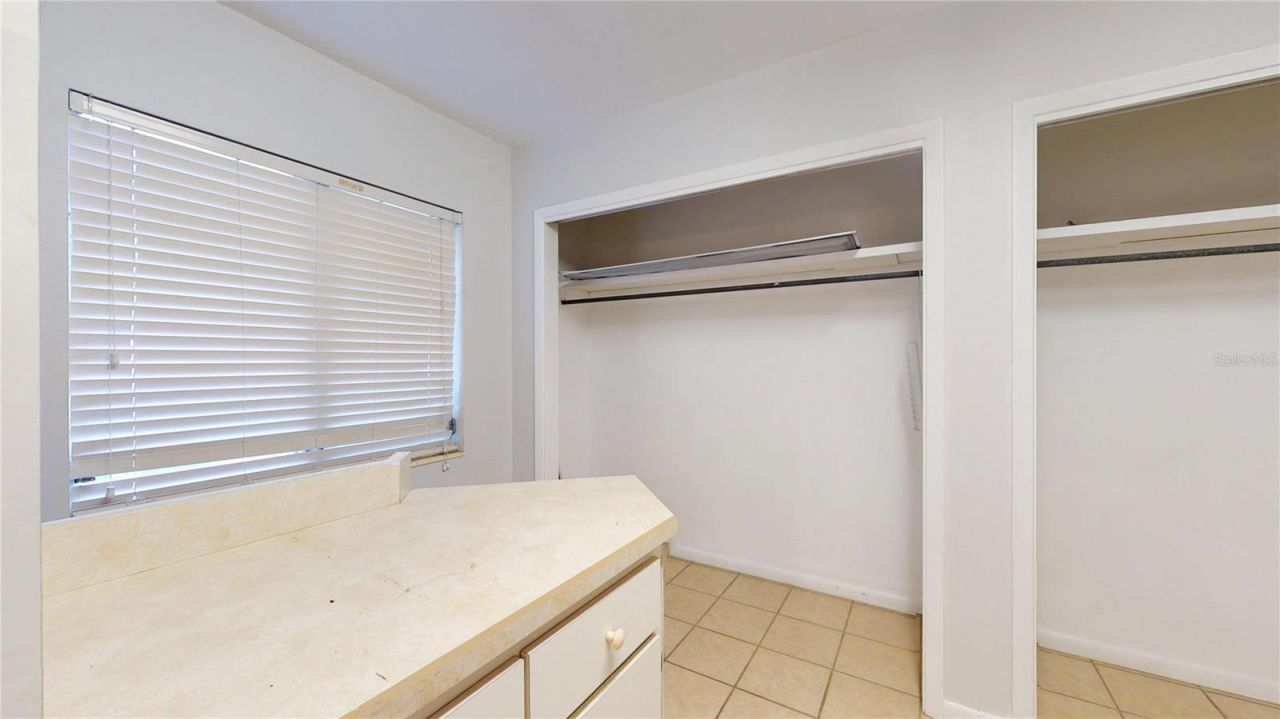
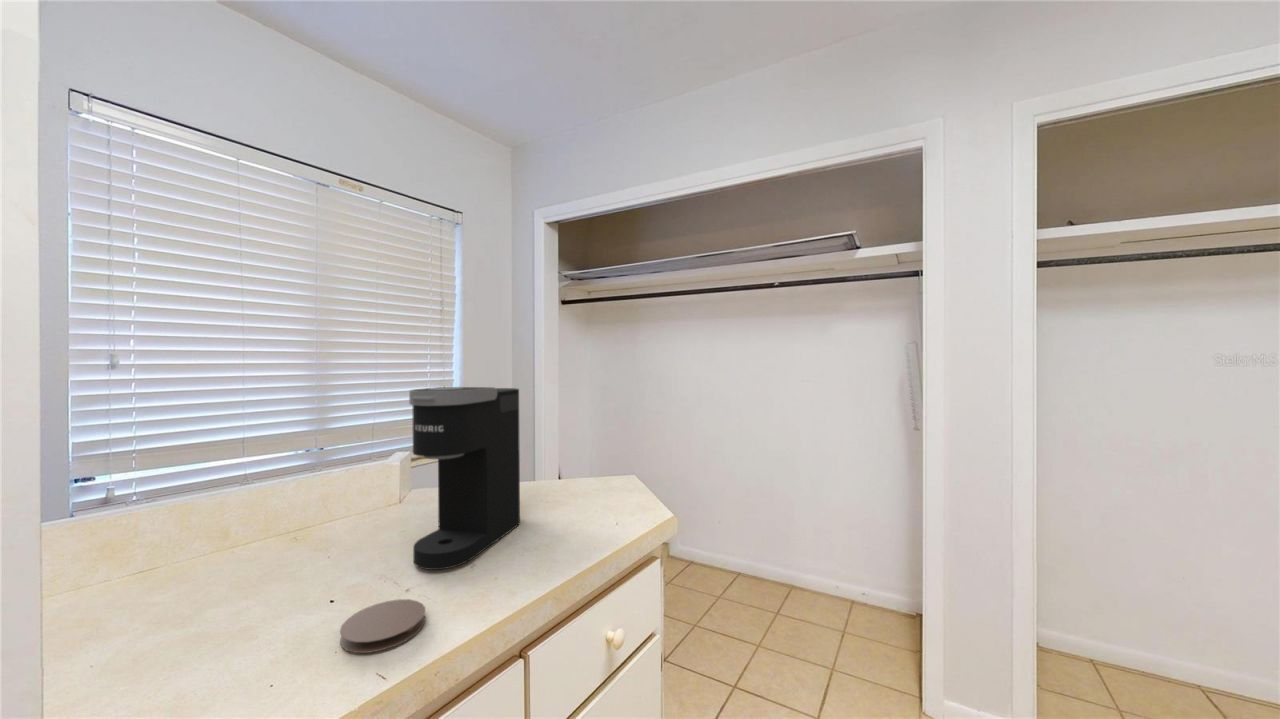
+ coaster [339,598,426,654]
+ coffee maker [408,386,521,571]
